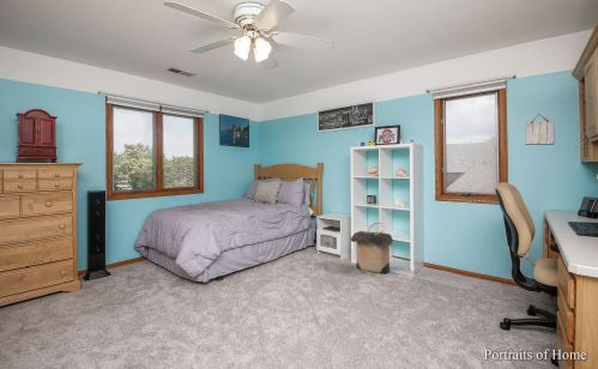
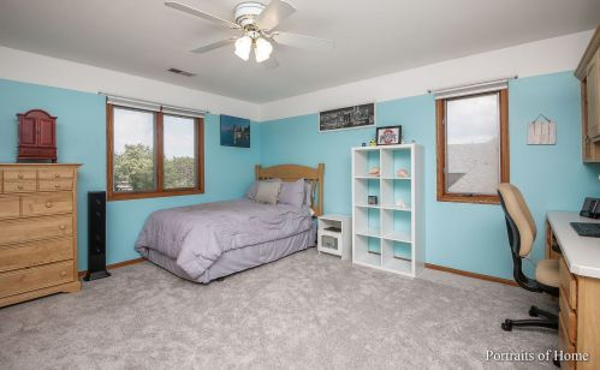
- laundry hamper [350,222,394,274]
